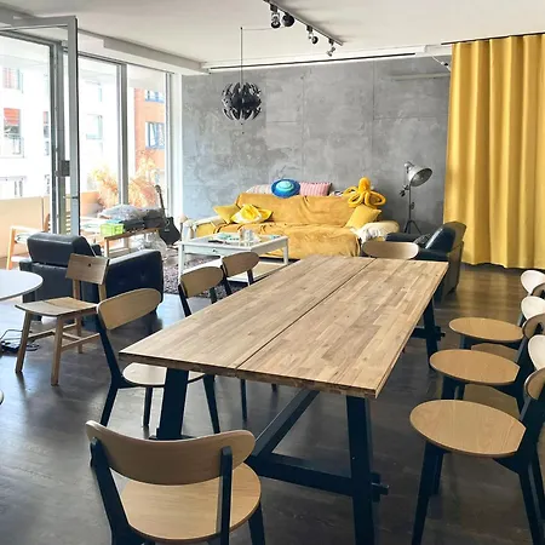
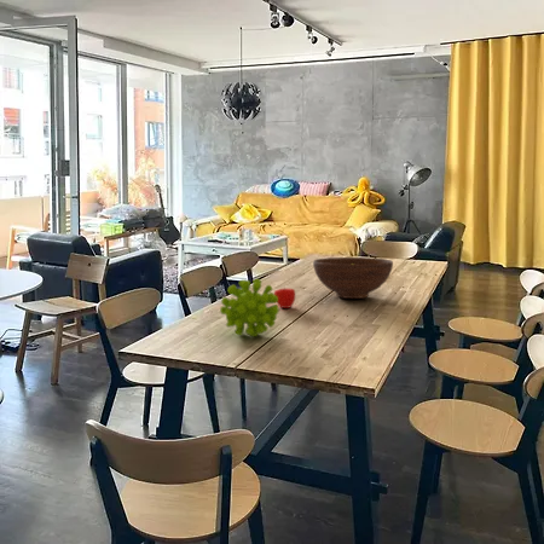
+ fruit bowl [312,256,394,300]
+ apple [273,288,296,309]
+ plant [219,278,280,337]
